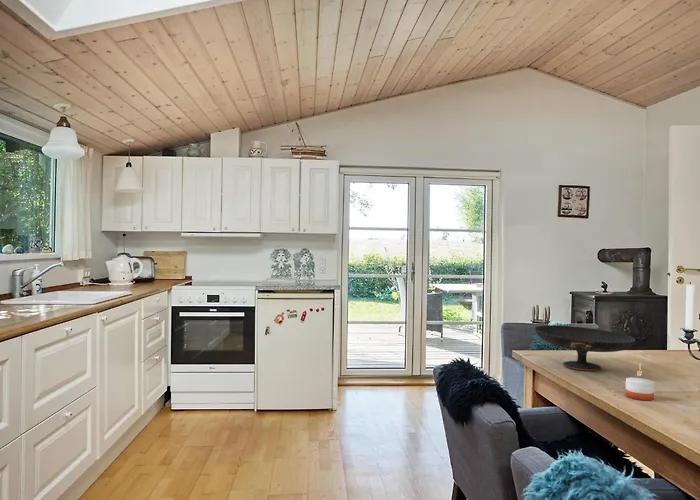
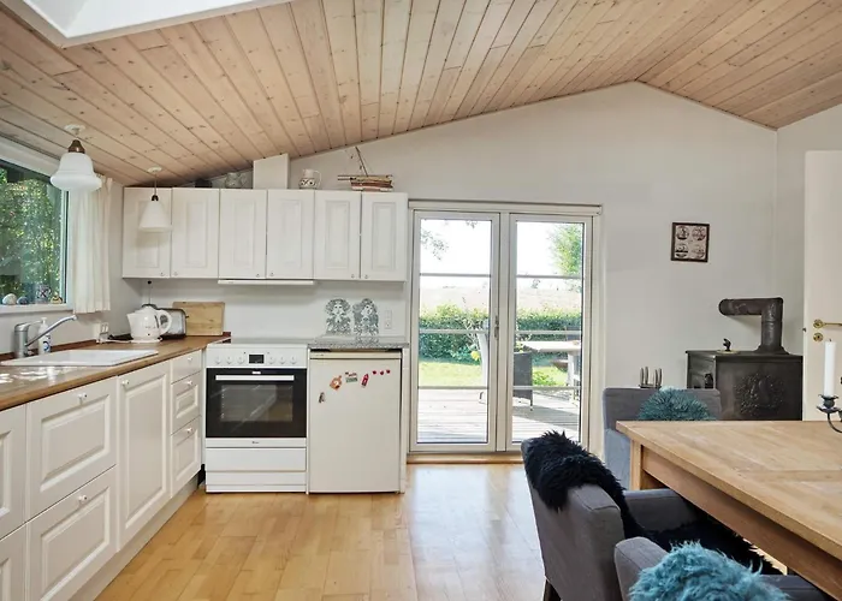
- decorative bowl [534,324,636,372]
- candle [625,377,655,401]
